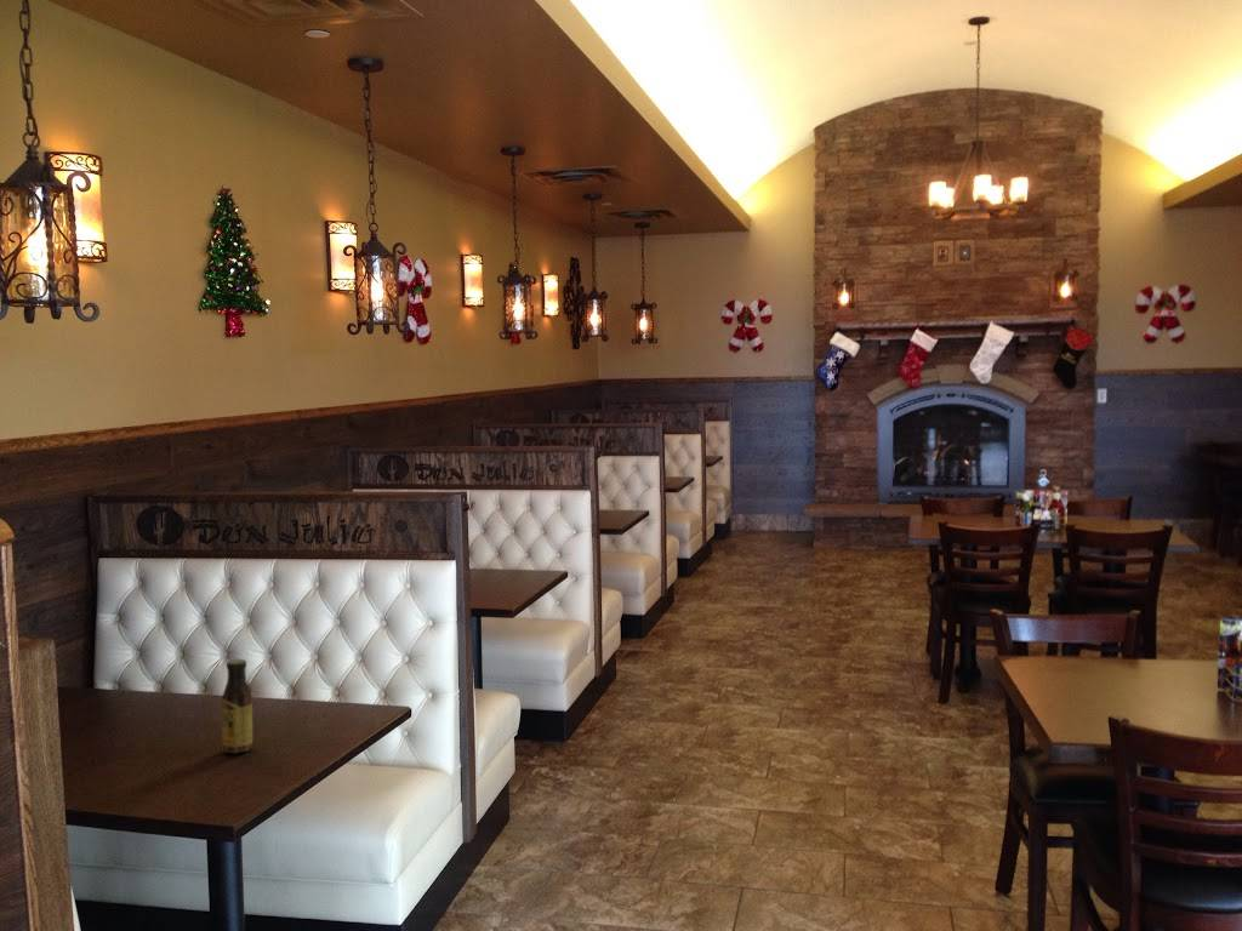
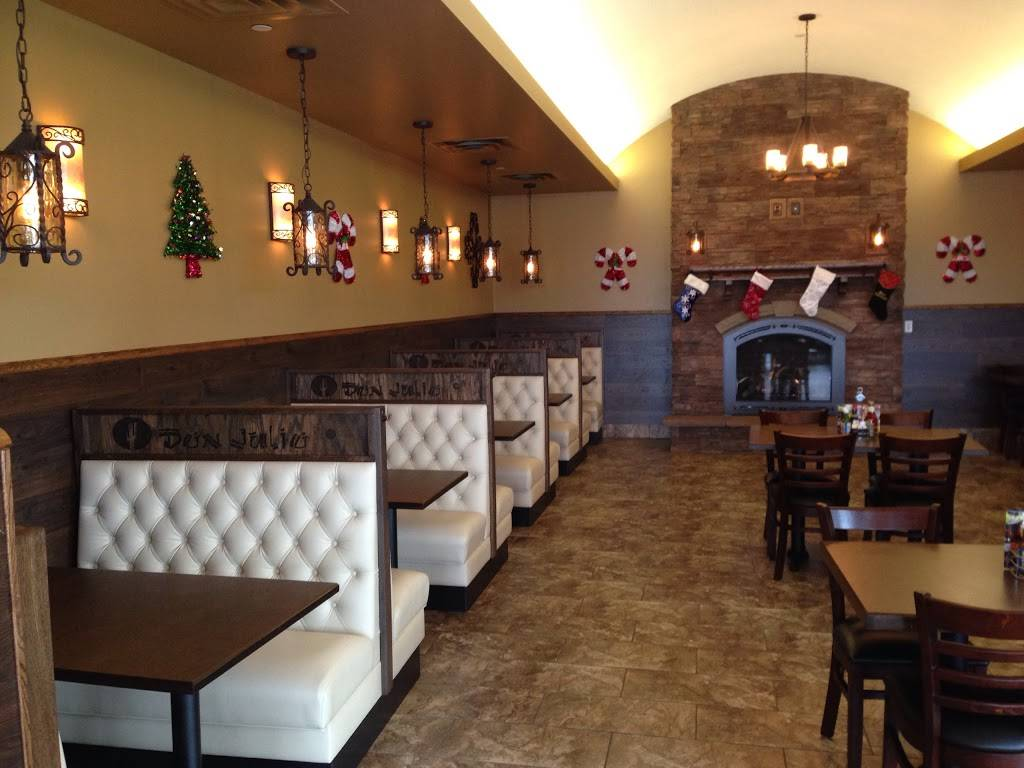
- sauce bottle [221,658,253,755]
